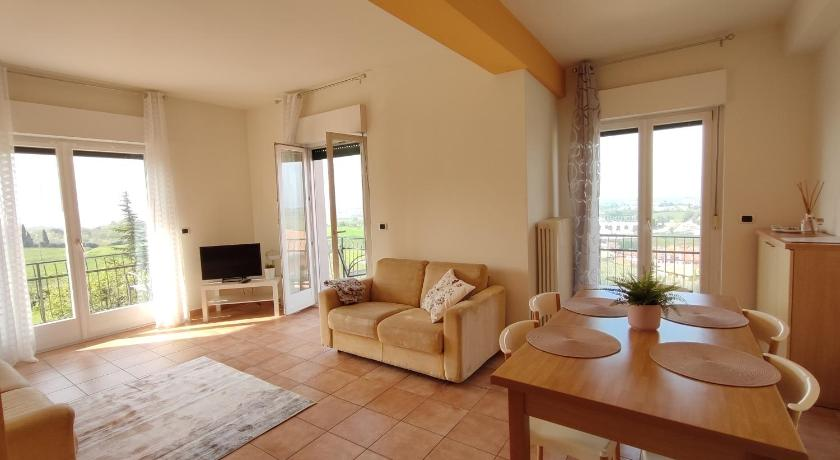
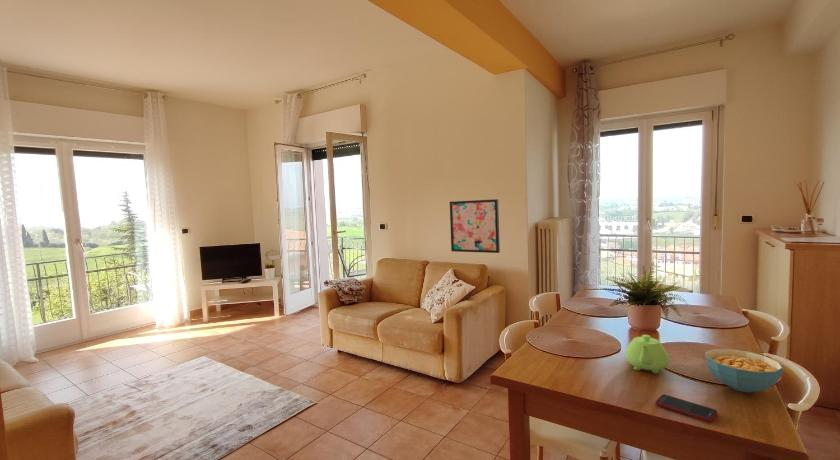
+ cell phone [654,394,718,423]
+ cereal bowl [704,348,784,393]
+ teapot [624,334,670,375]
+ wall art [449,198,501,254]
